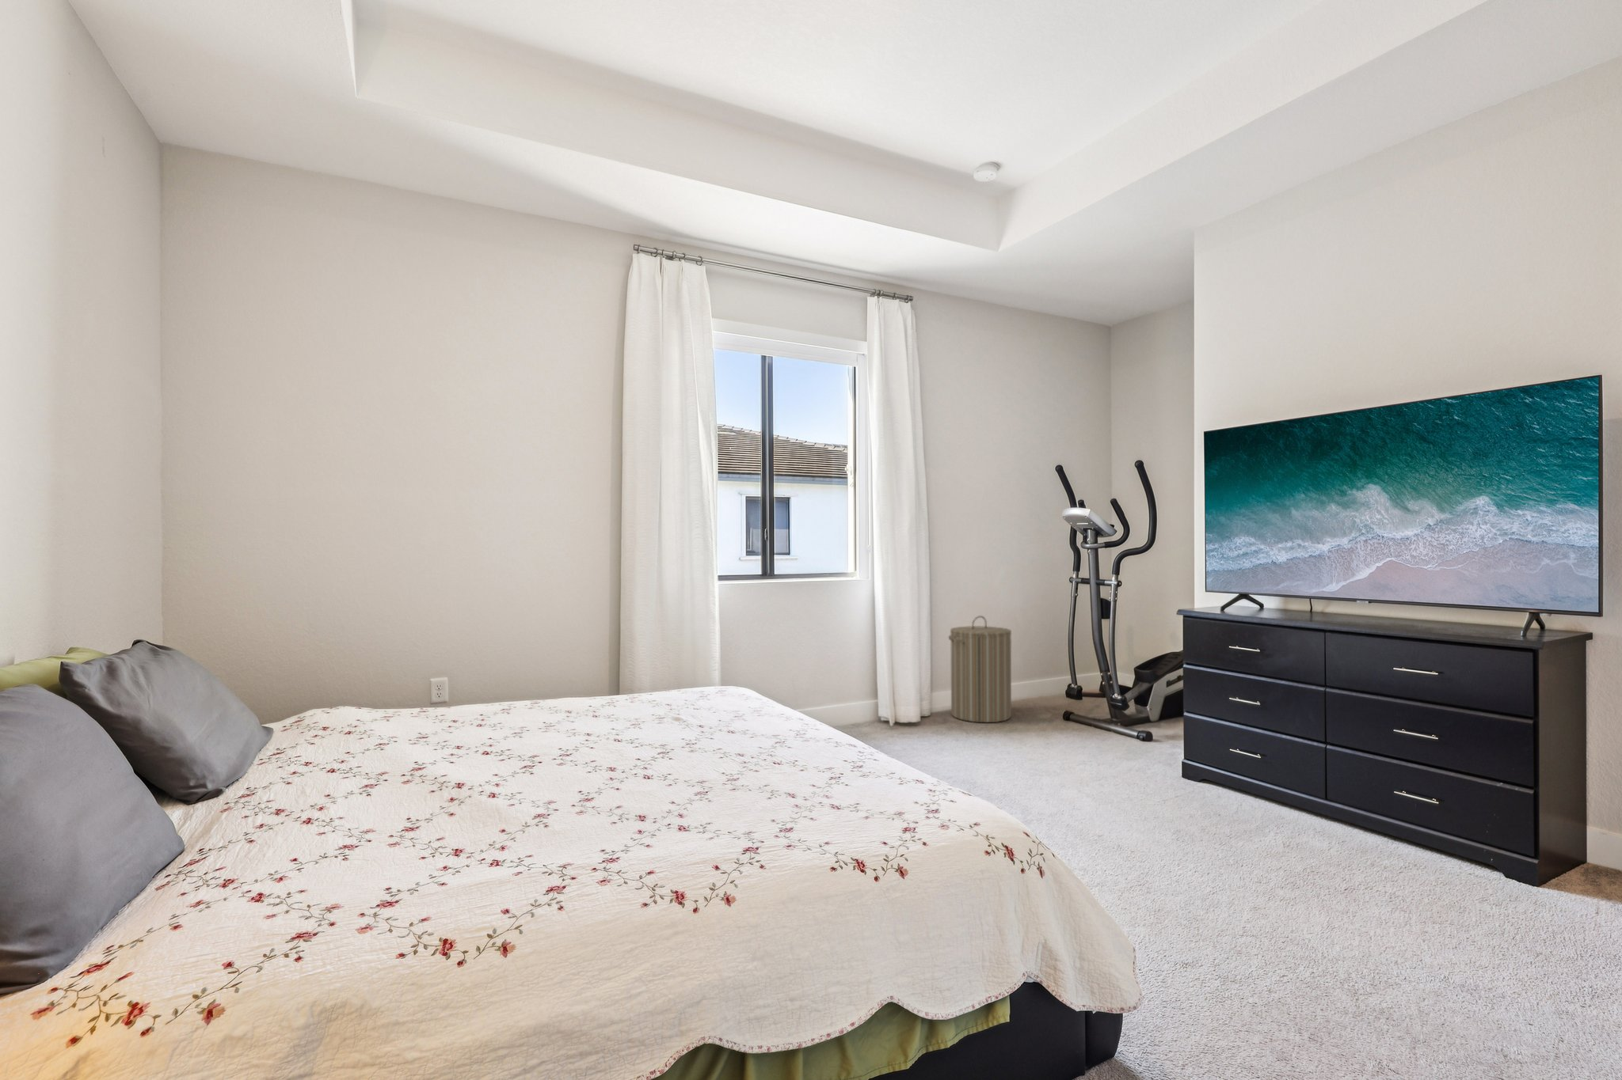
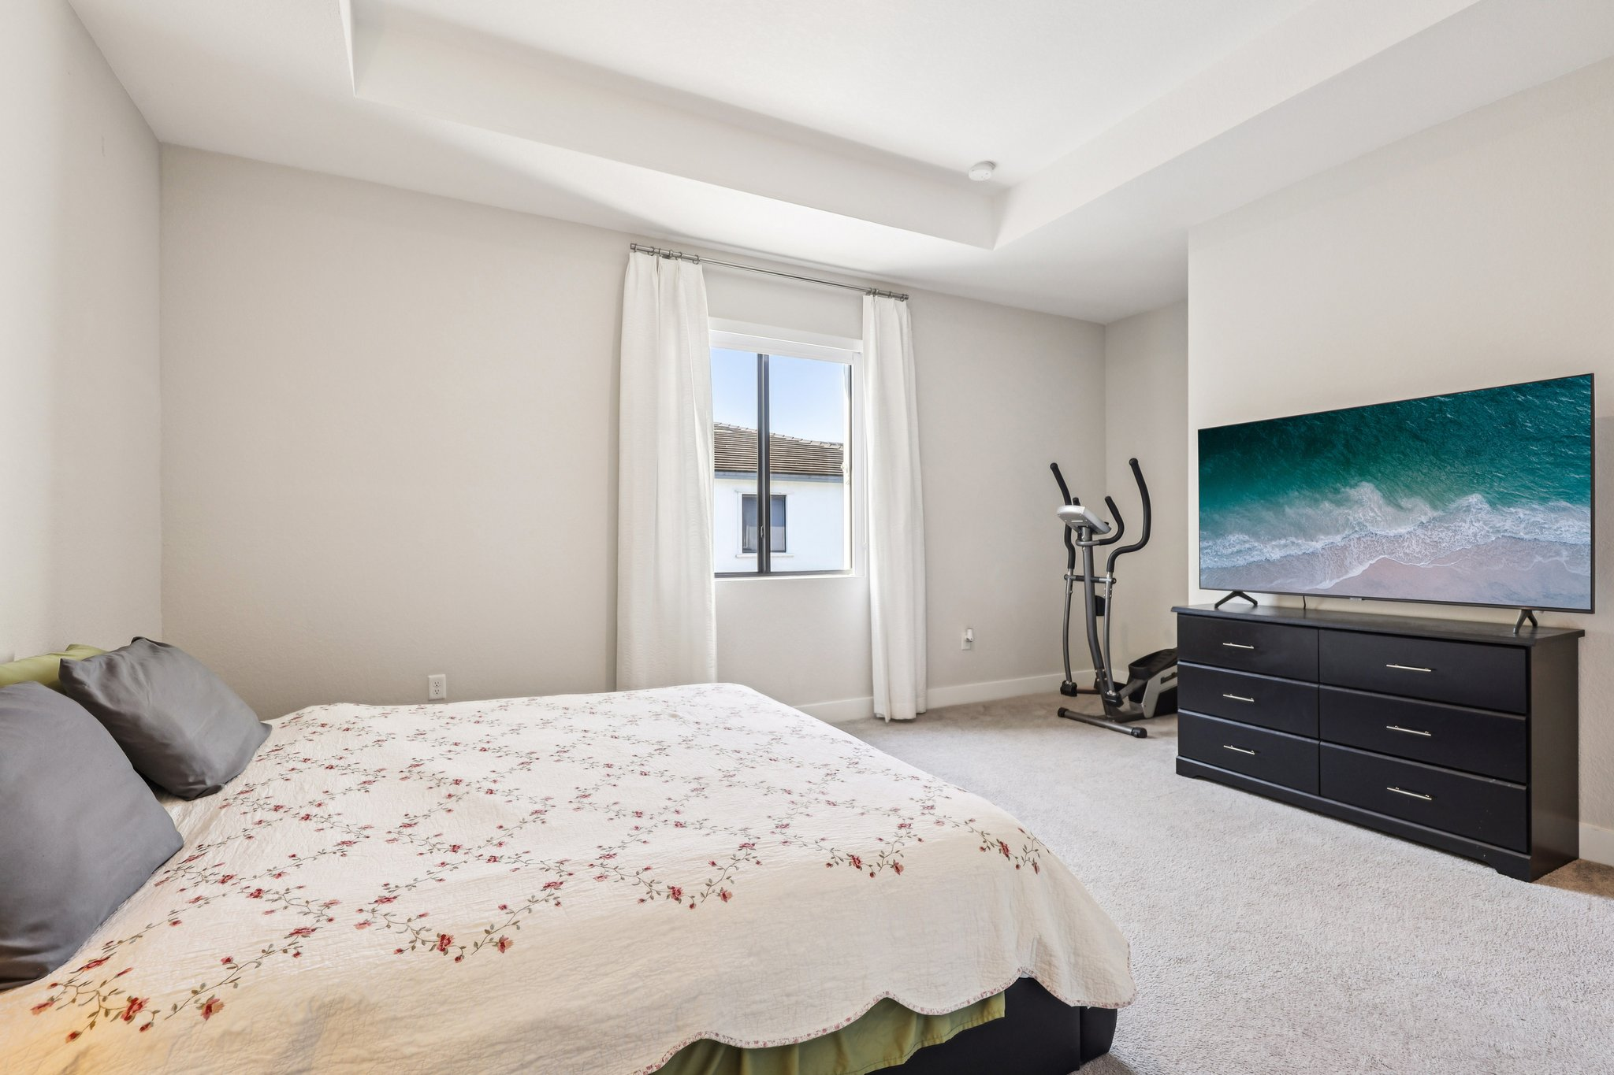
- laundry hamper [948,615,1012,723]
